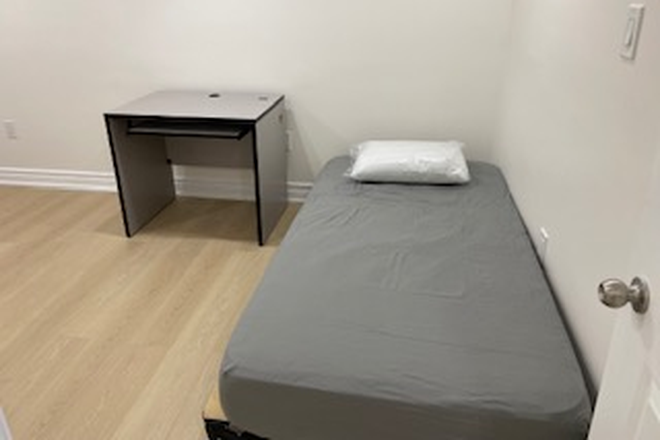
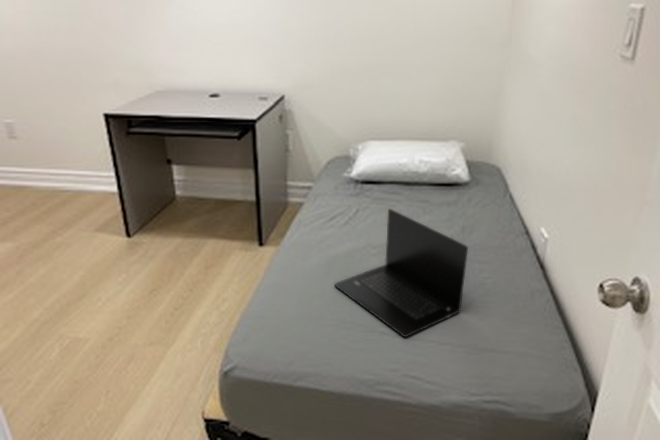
+ laptop [334,208,469,338]
